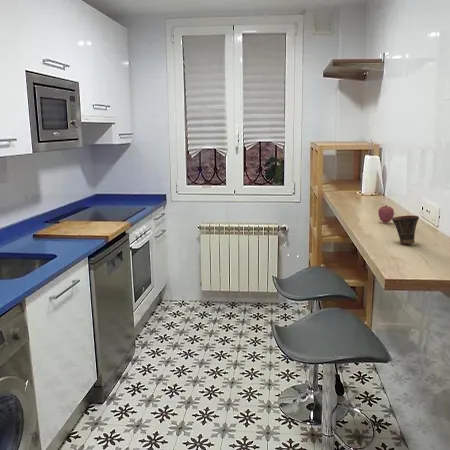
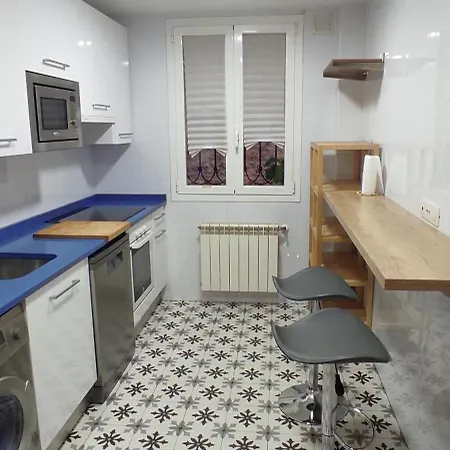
- fruit [377,204,395,223]
- cup [392,215,420,245]
